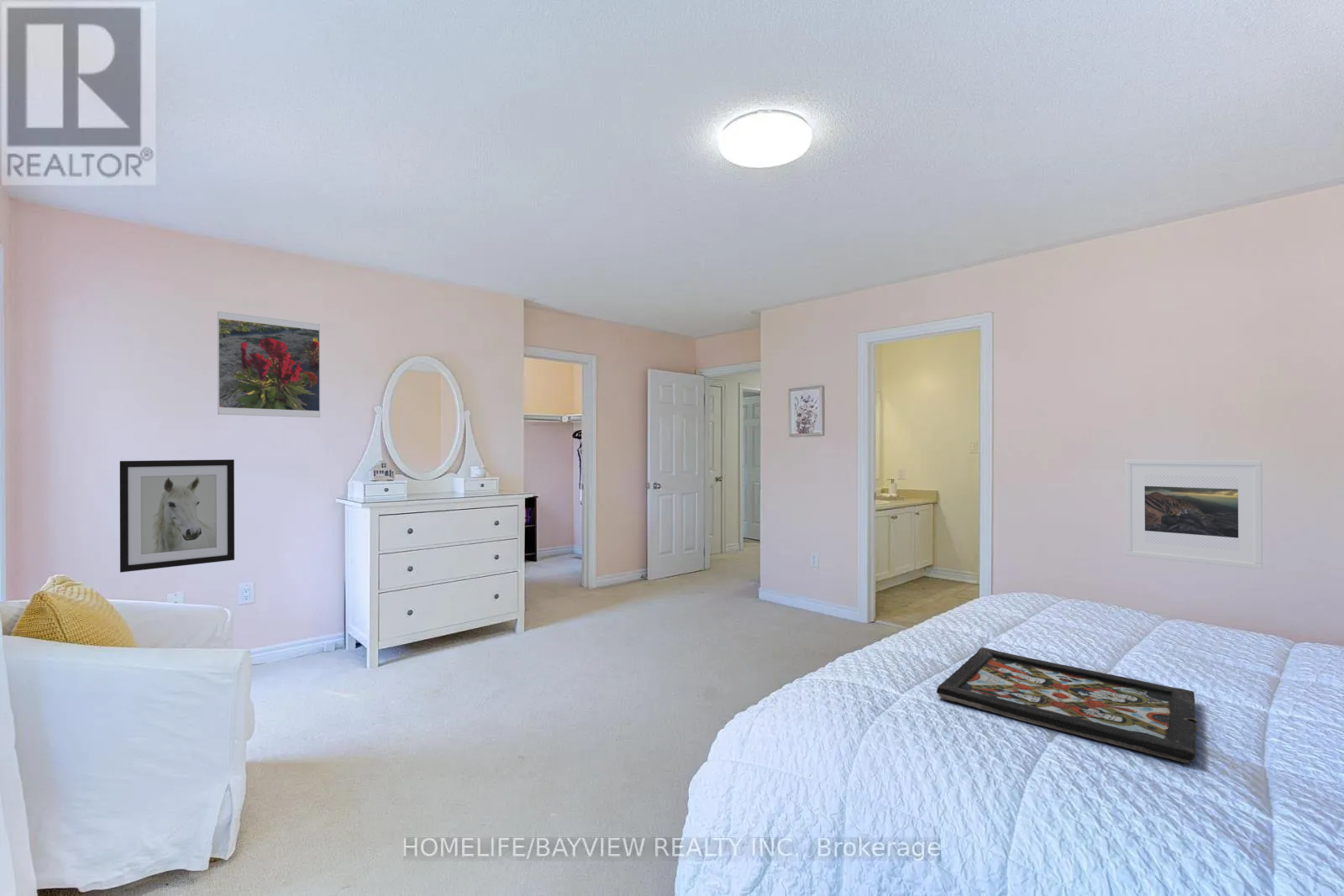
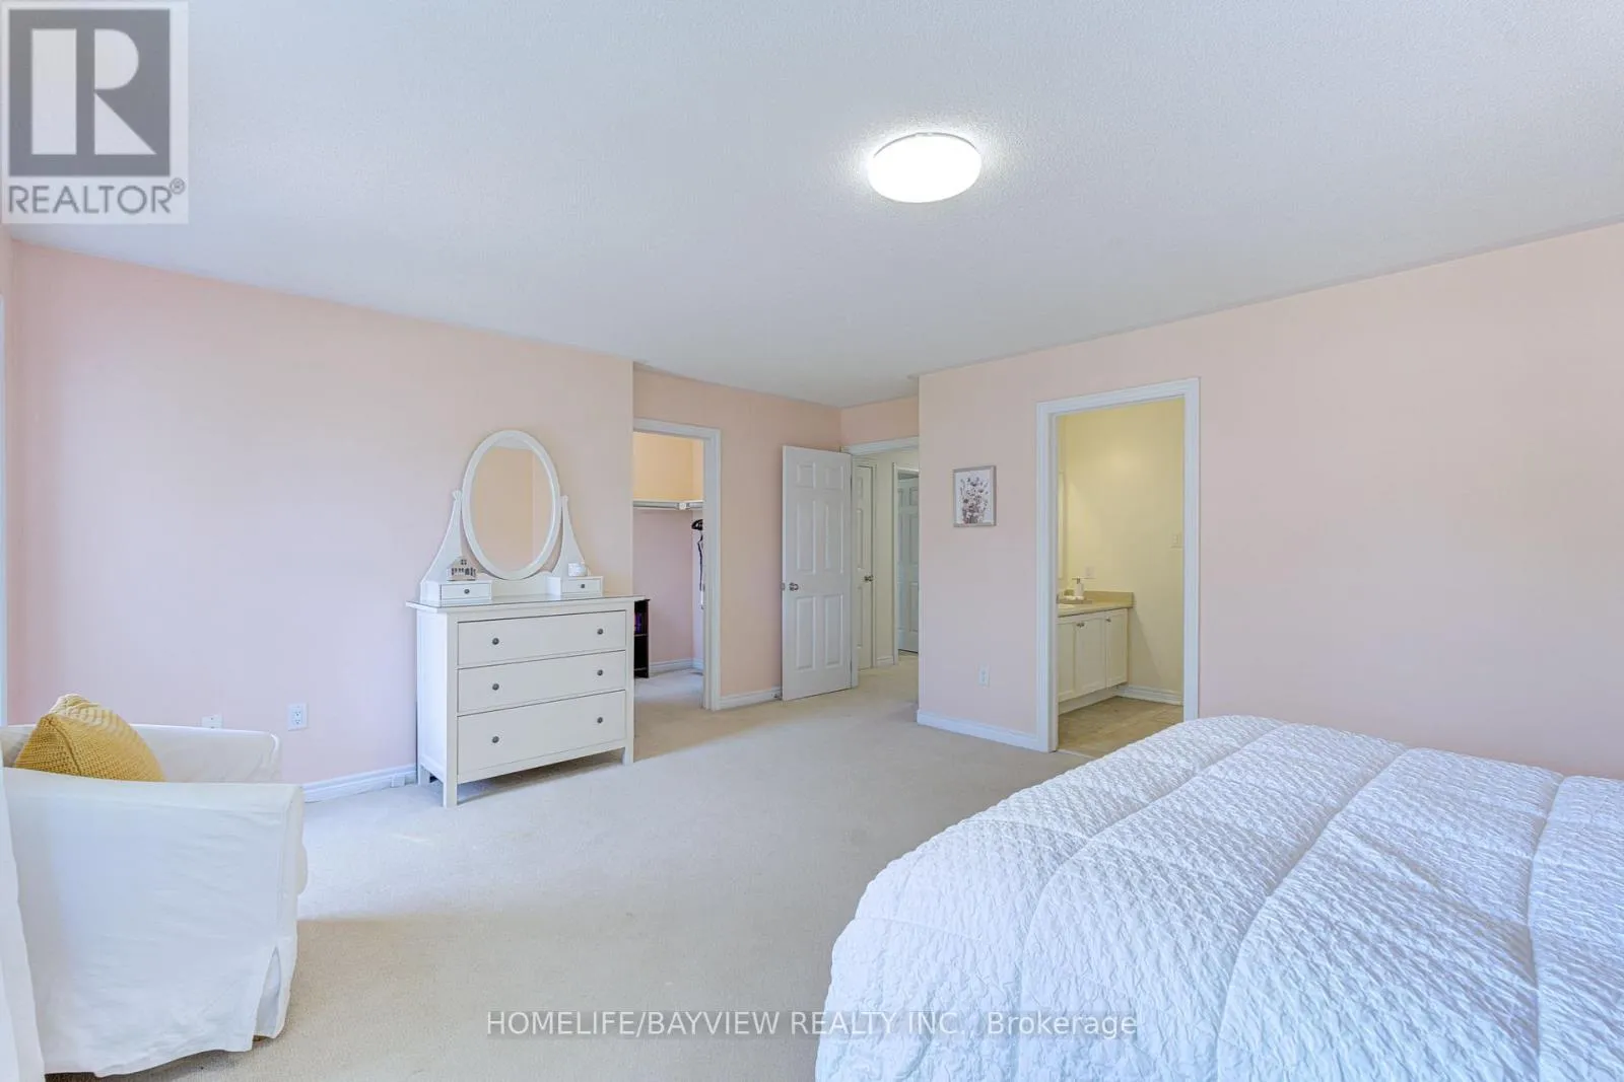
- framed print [217,311,321,418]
- wall art [119,458,235,574]
- decorative tray [936,647,1201,763]
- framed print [1124,458,1263,570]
